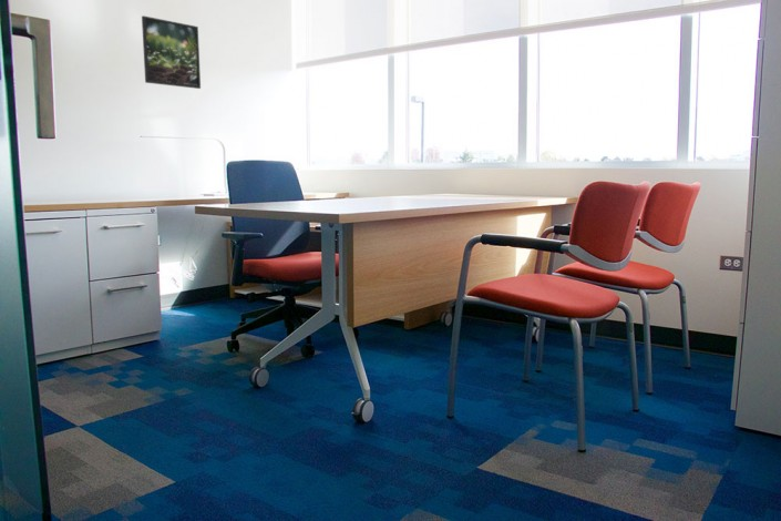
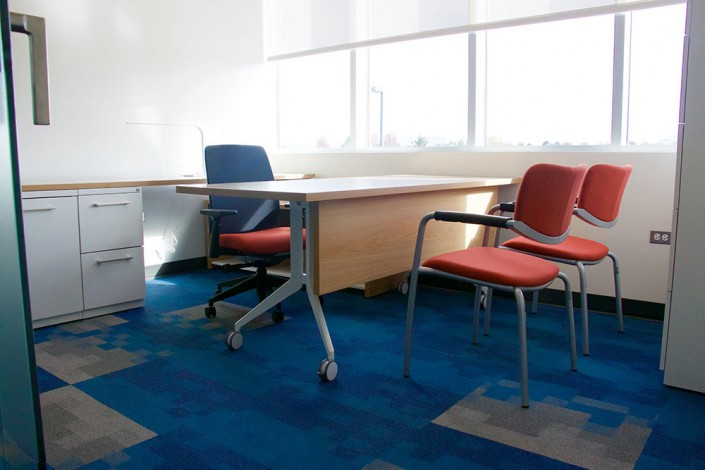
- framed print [141,14,202,90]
